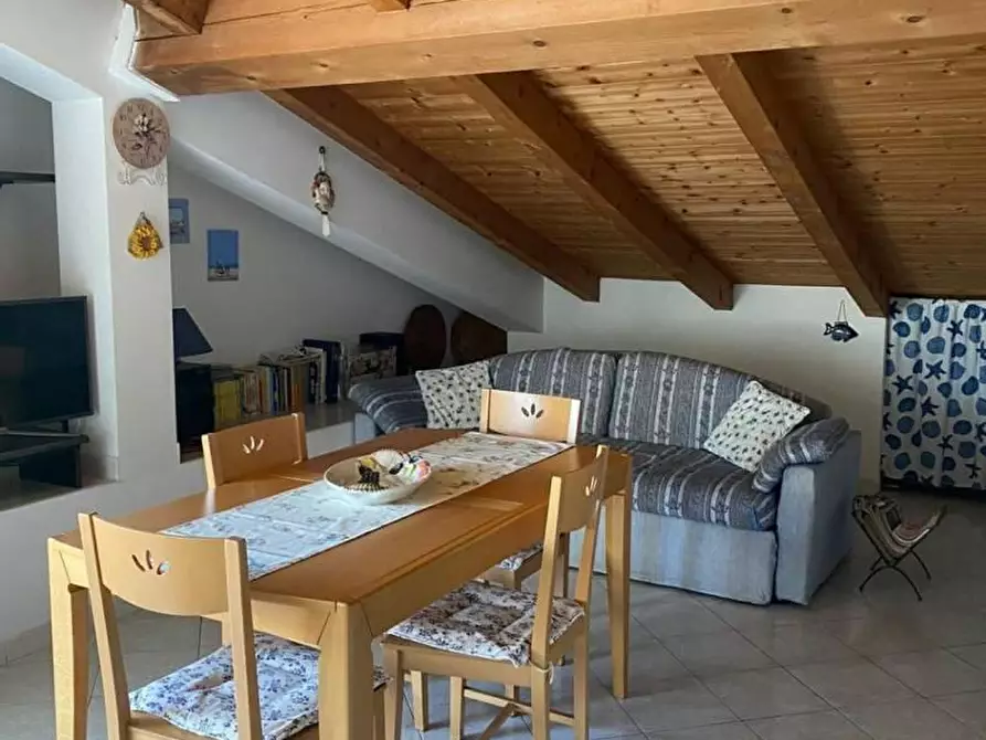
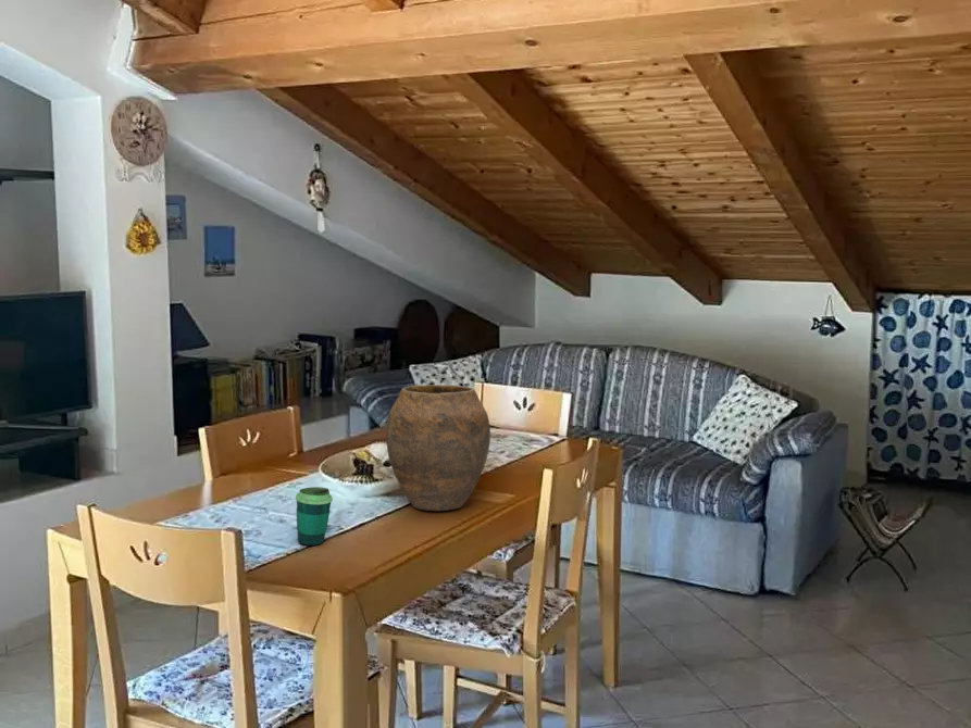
+ vase [385,384,491,512]
+ cup [295,486,334,547]
